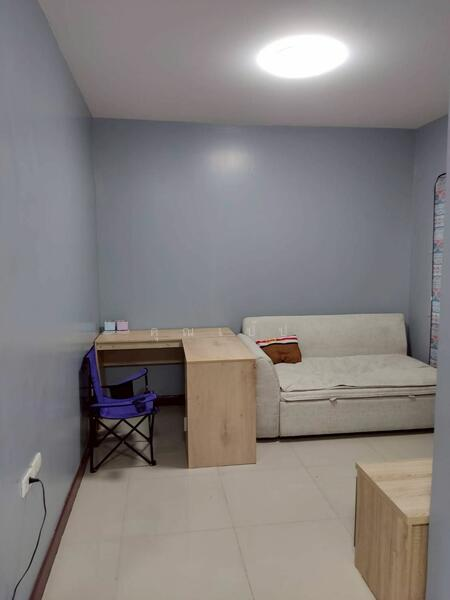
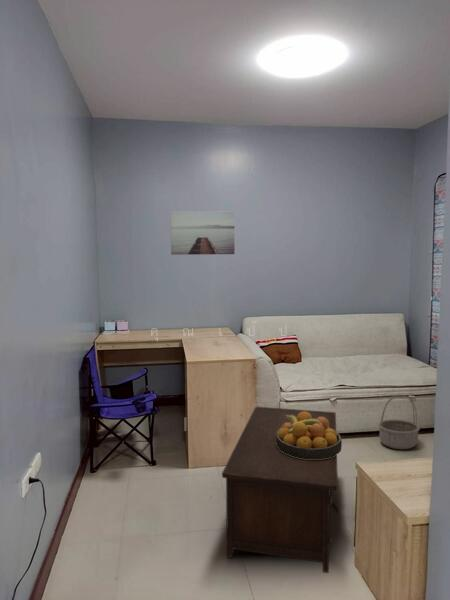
+ cabinet [221,406,339,574]
+ wall art [169,210,236,256]
+ fruit bowl [276,412,343,459]
+ basket [378,394,421,450]
